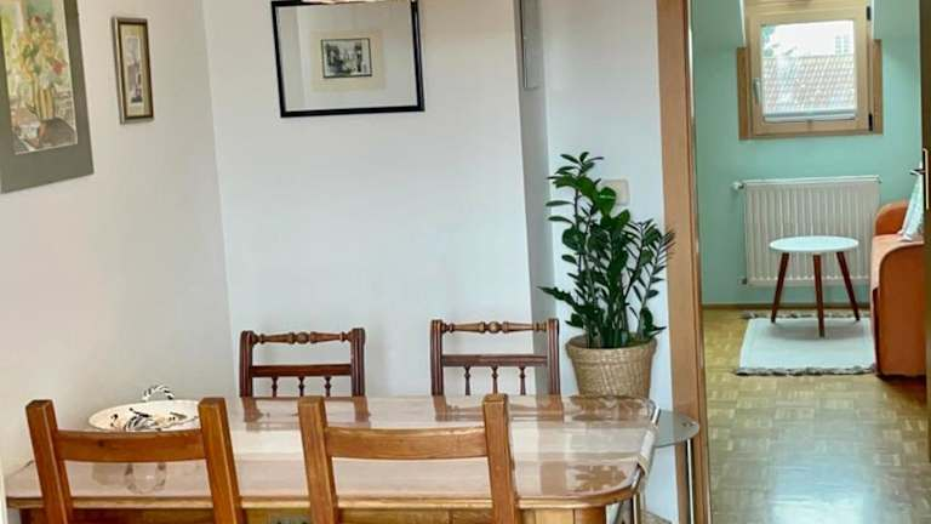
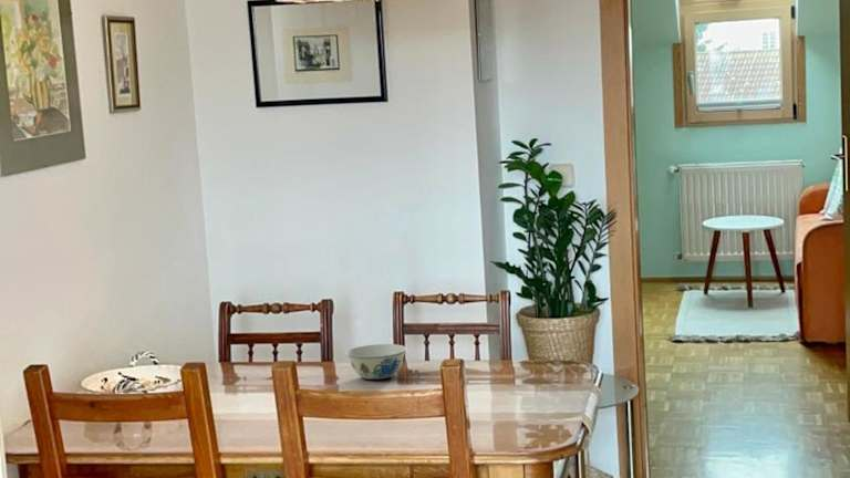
+ chinaware [344,343,407,381]
